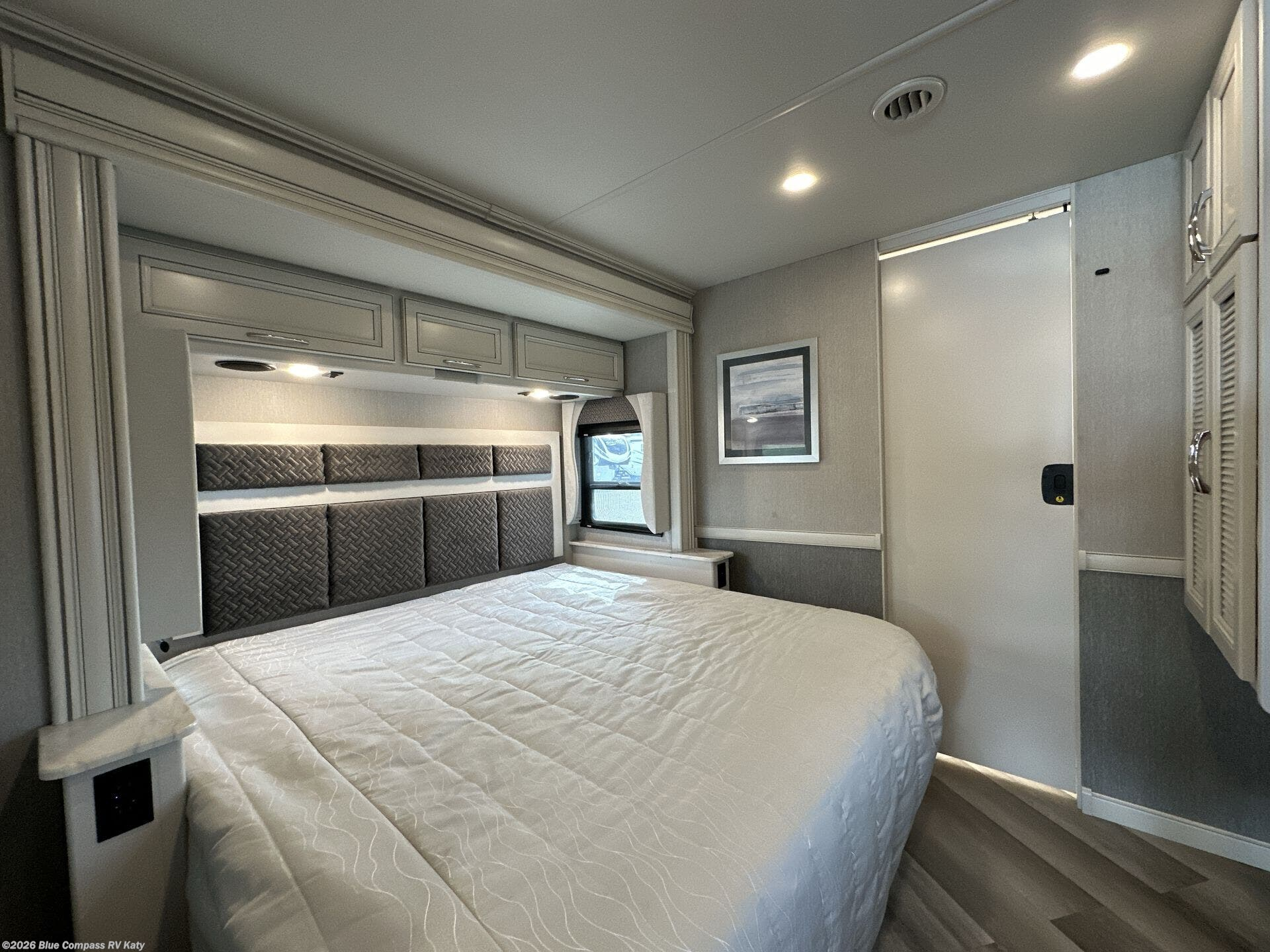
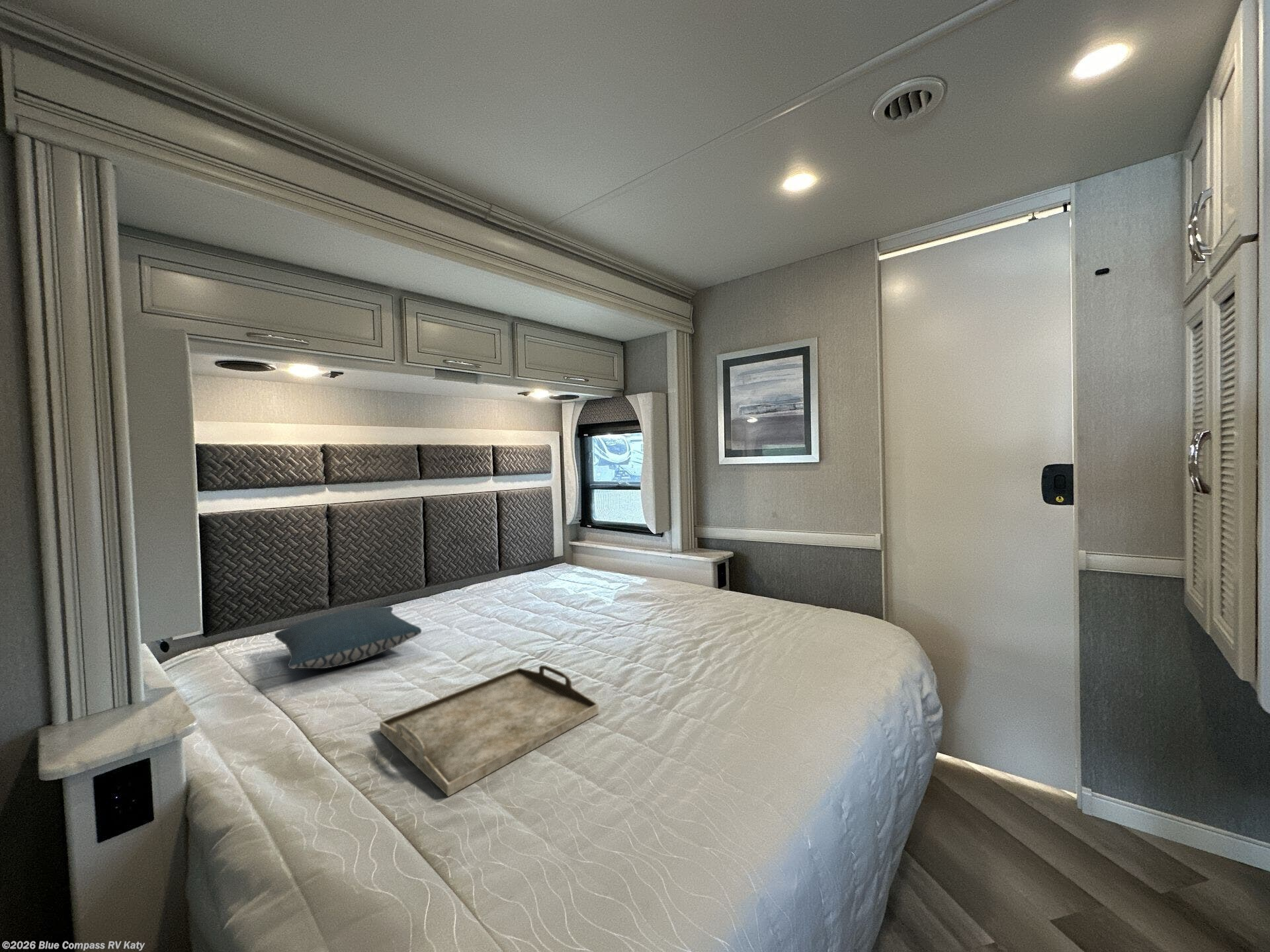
+ pillow [274,606,422,670]
+ serving tray [379,664,599,797]
